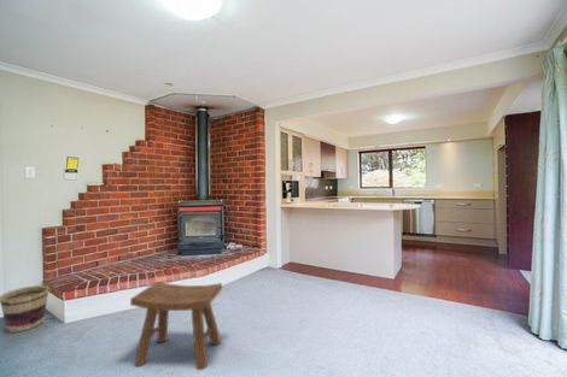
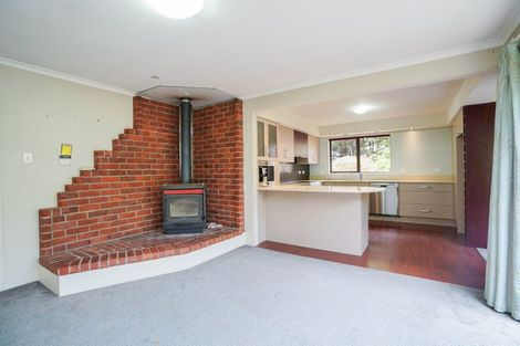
- basket [0,284,51,334]
- stool [129,281,223,371]
